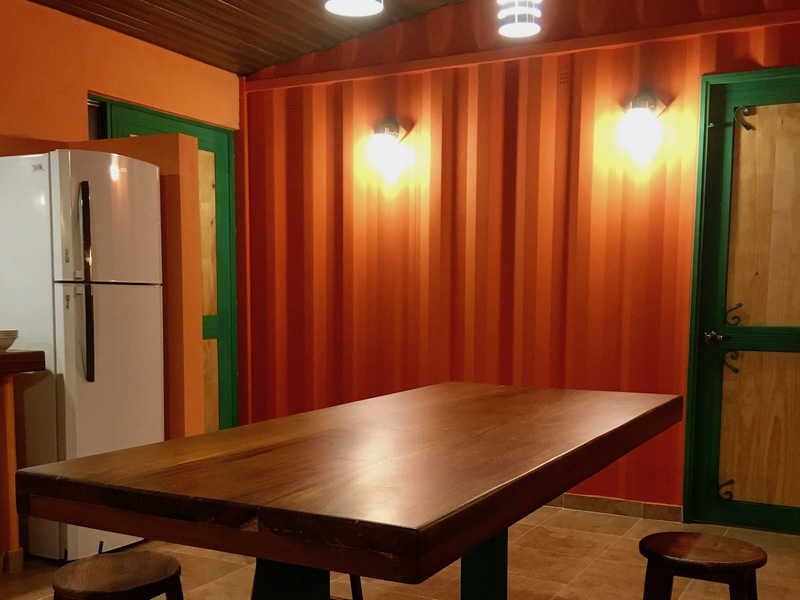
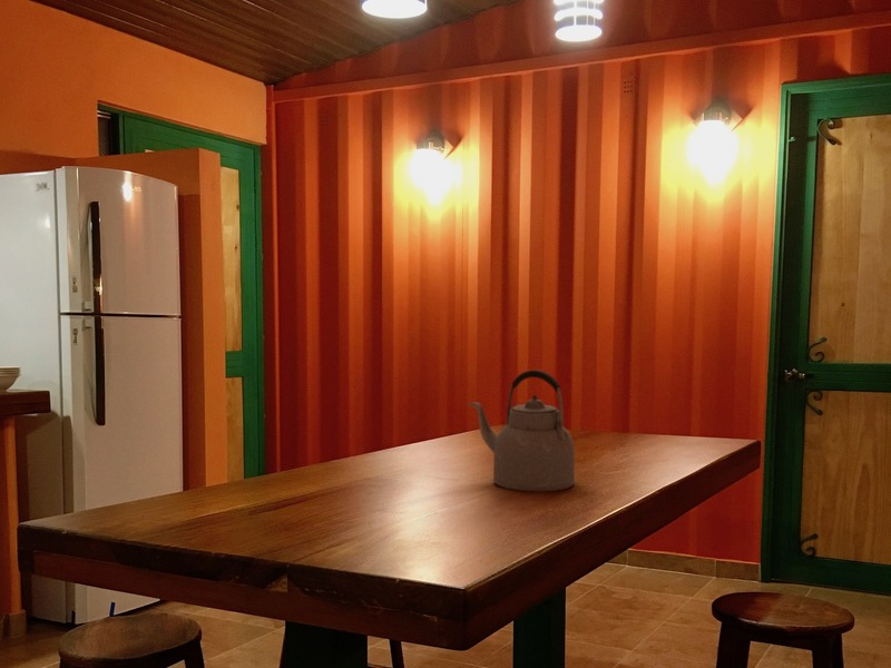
+ kettle [467,369,576,492]
